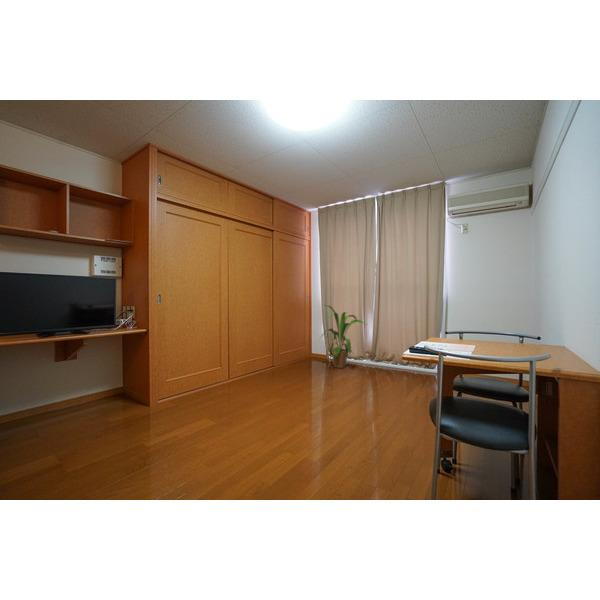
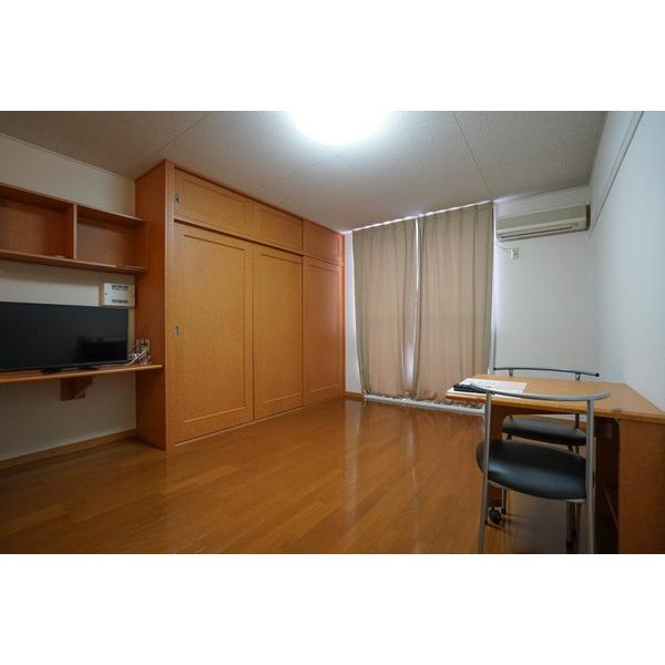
- house plant [319,304,368,370]
